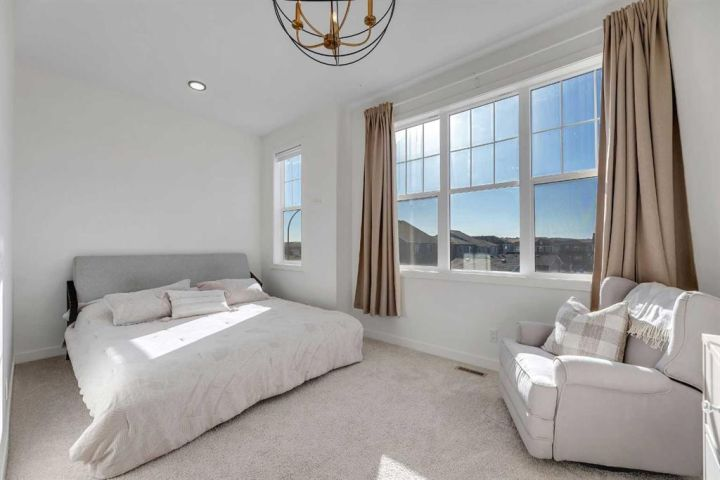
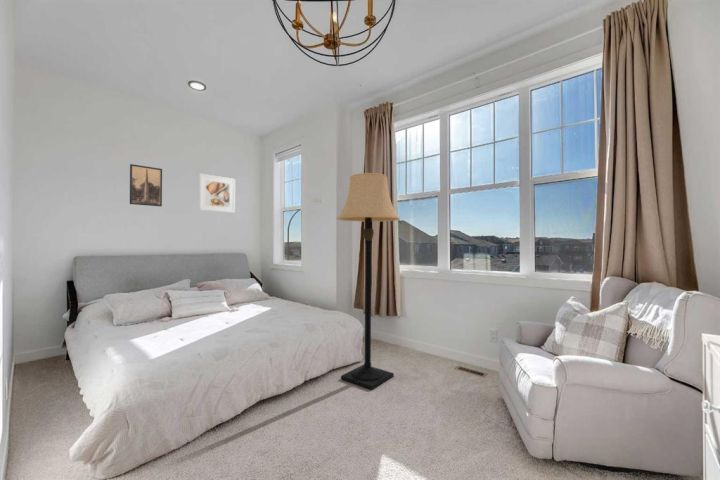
+ lamp [336,172,401,391]
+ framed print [198,173,236,214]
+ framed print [129,163,163,207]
